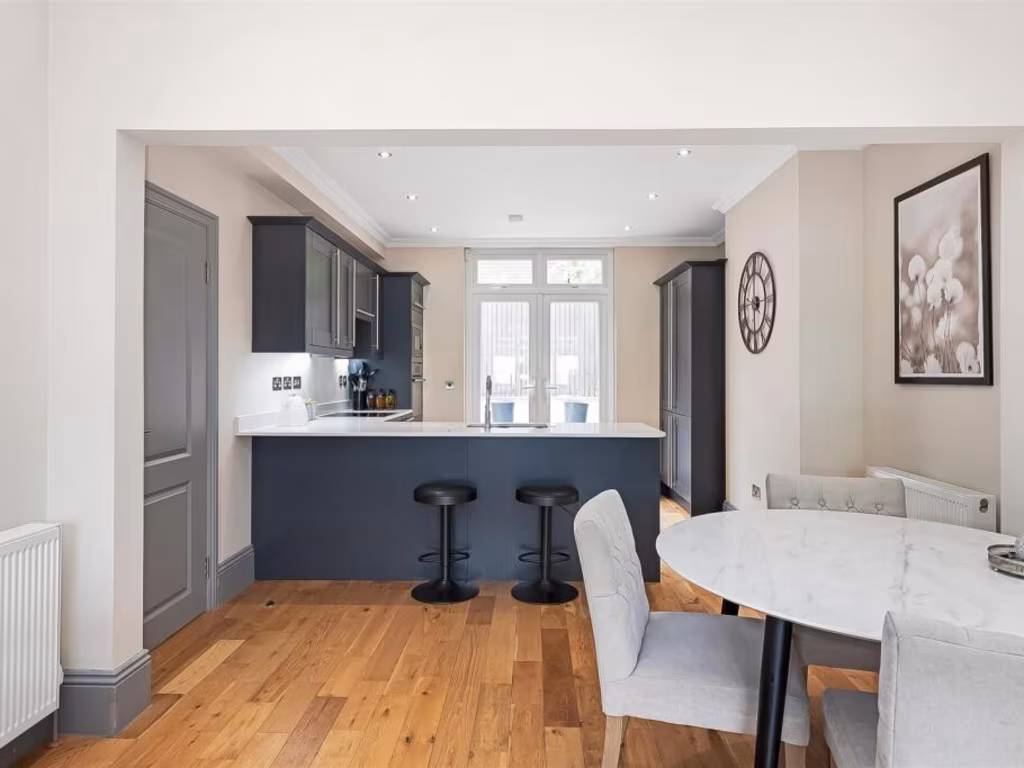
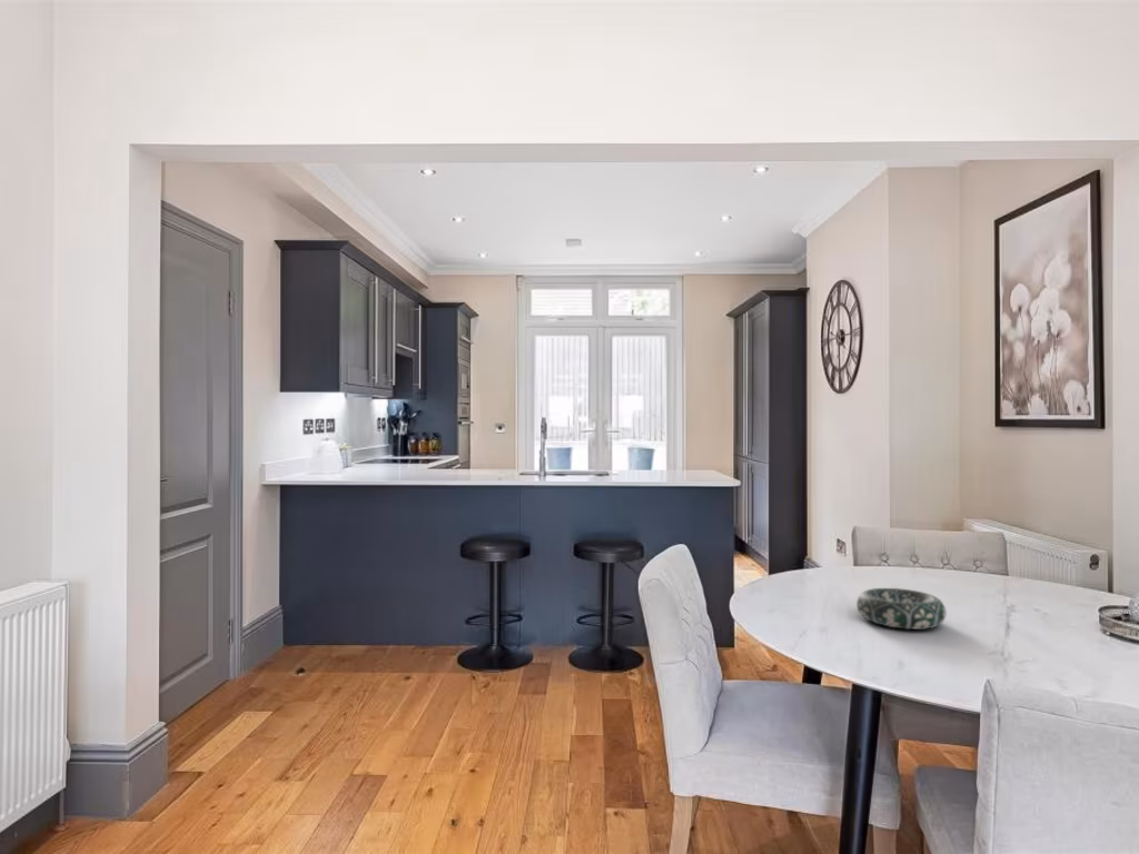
+ decorative bowl [855,587,948,630]
